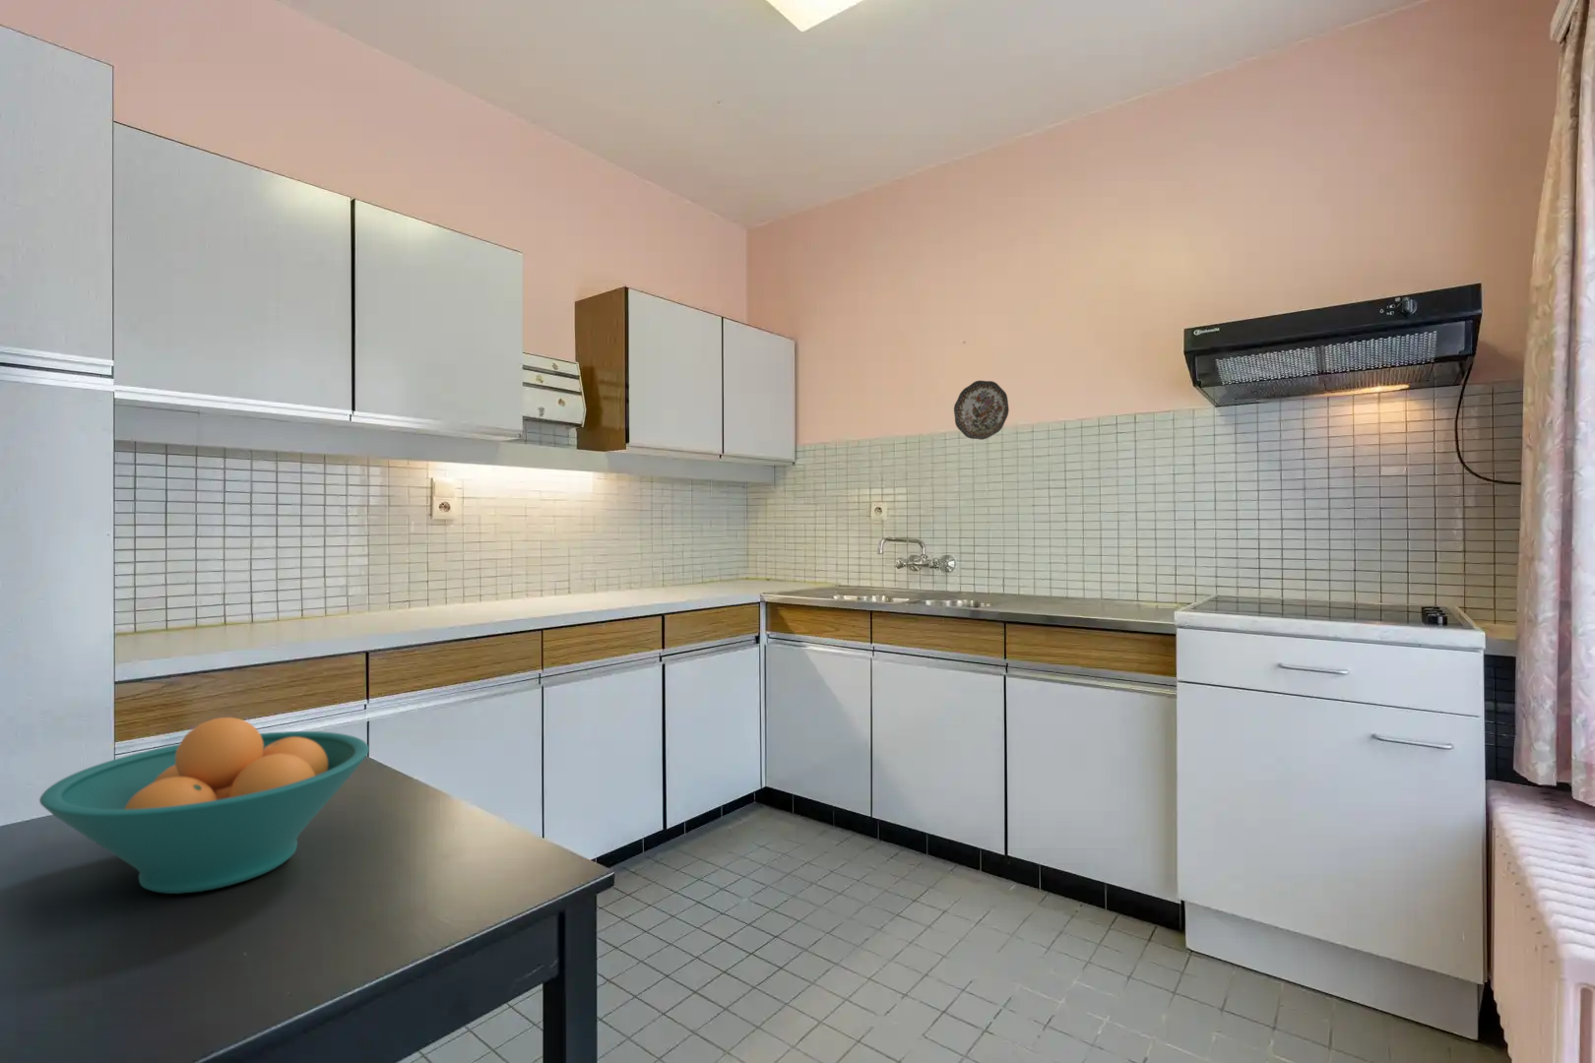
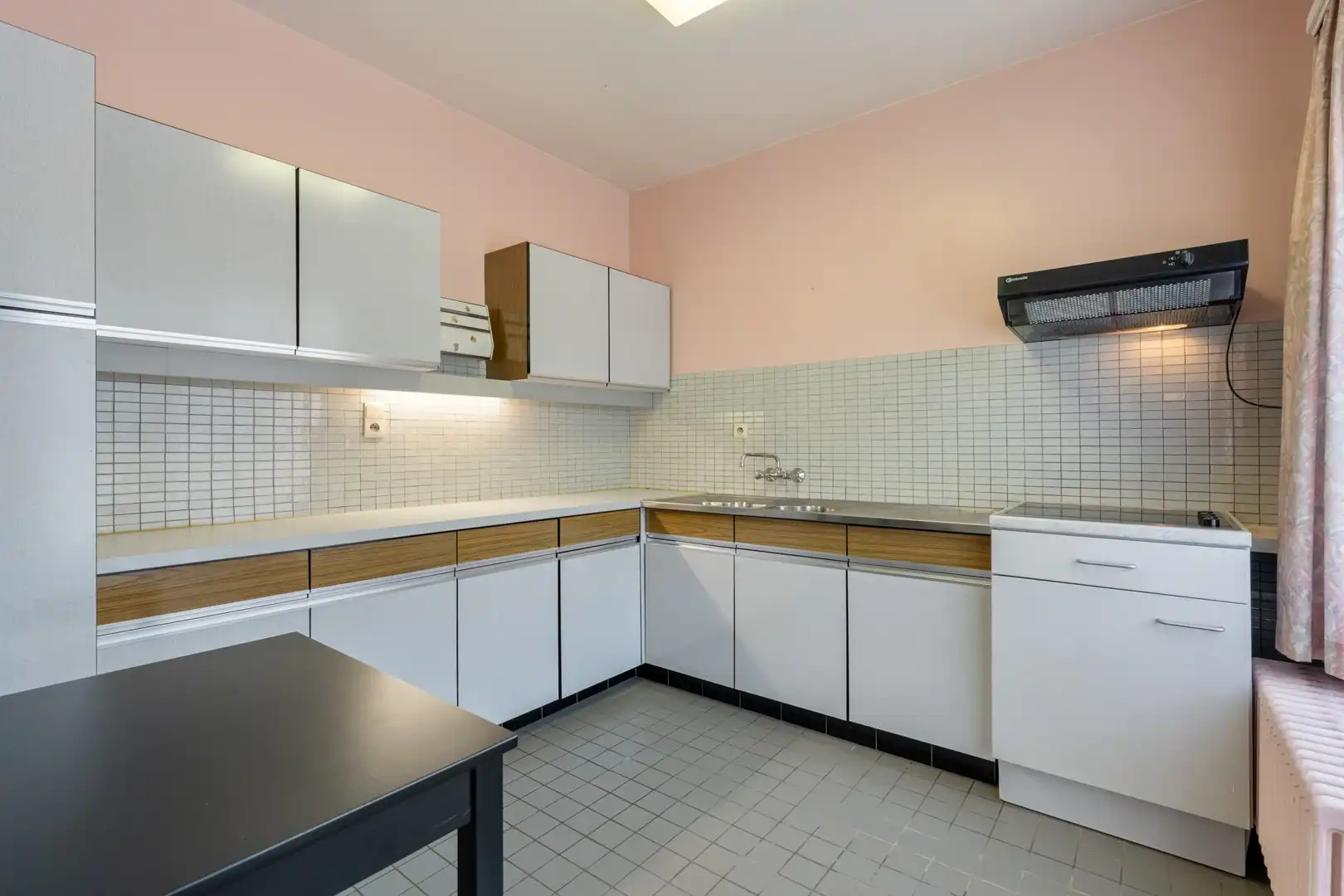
- fruit bowl [38,717,370,895]
- decorative plate [953,380,1010,441]
